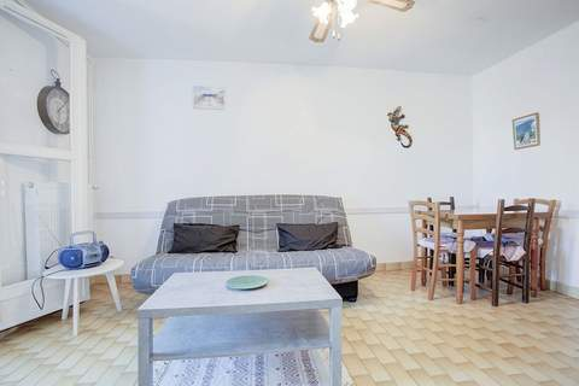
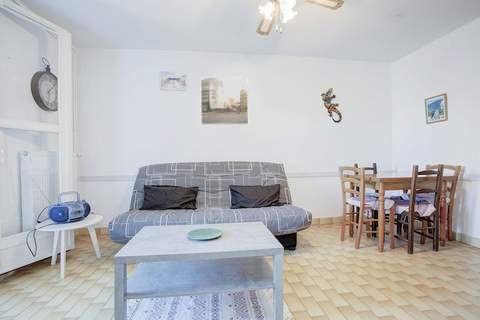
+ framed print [199,76,249,126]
